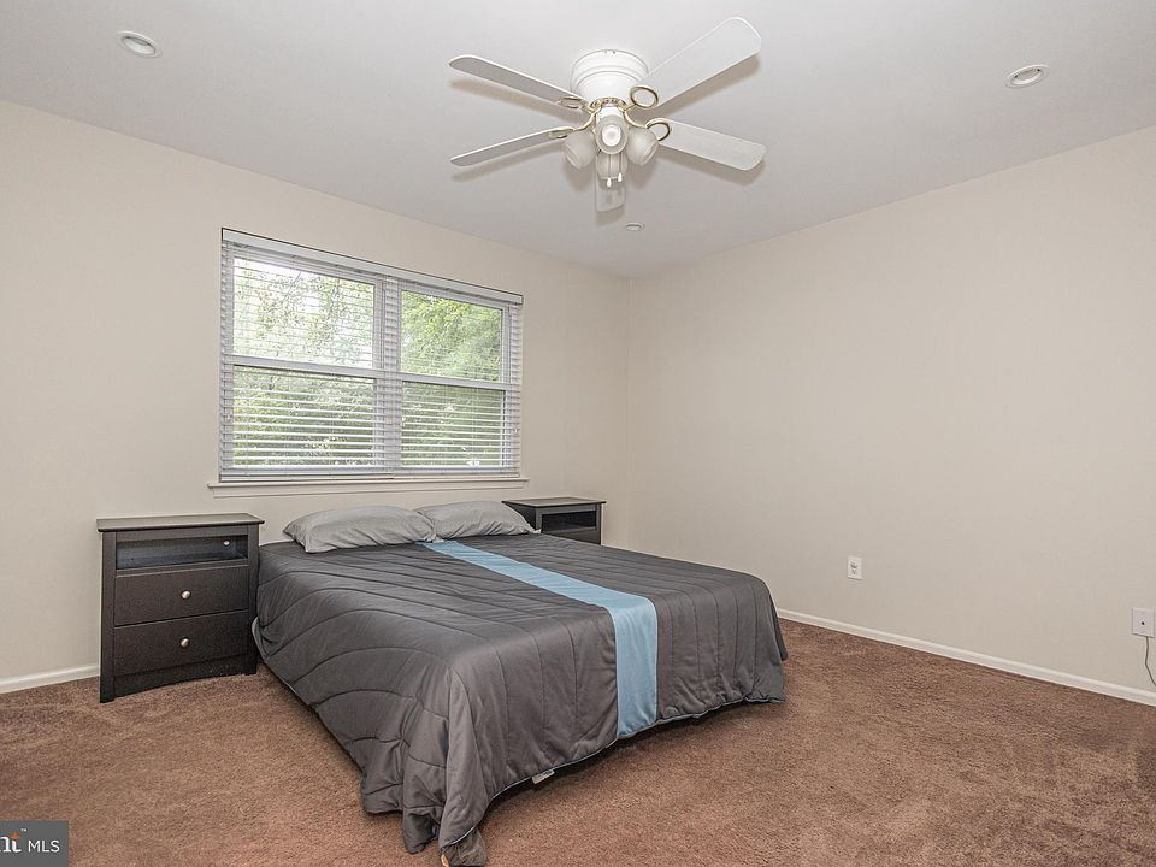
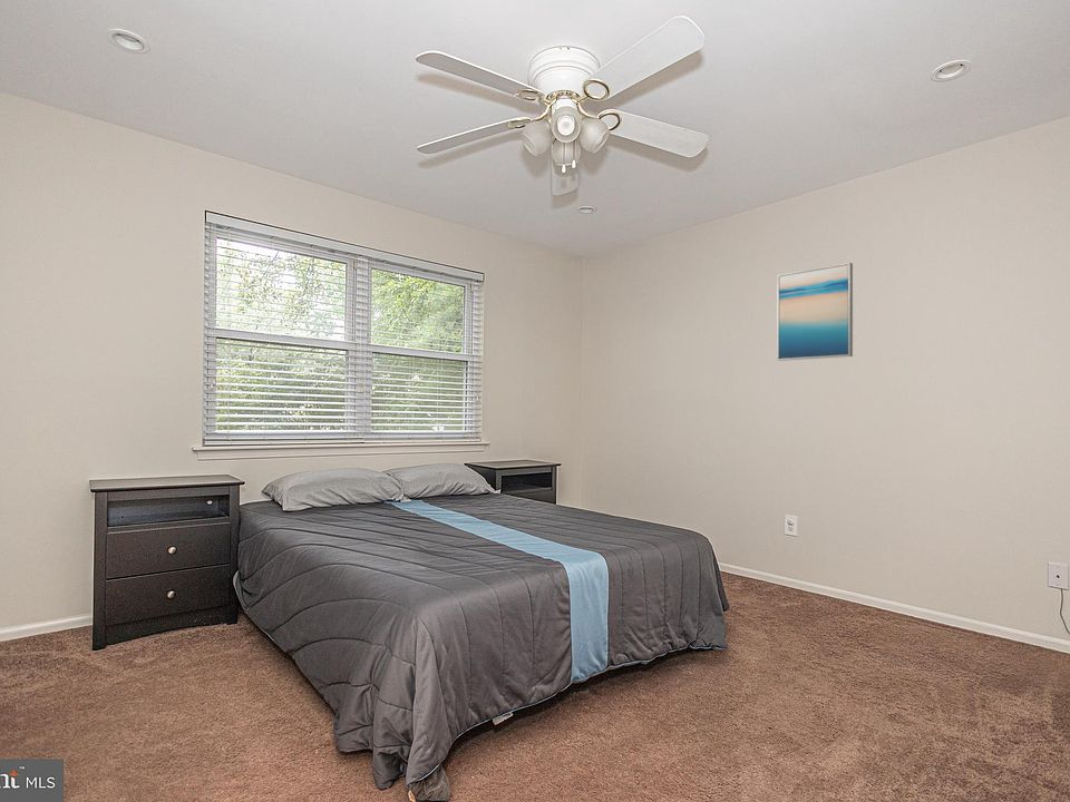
+ wall art [776,262,854,362]
